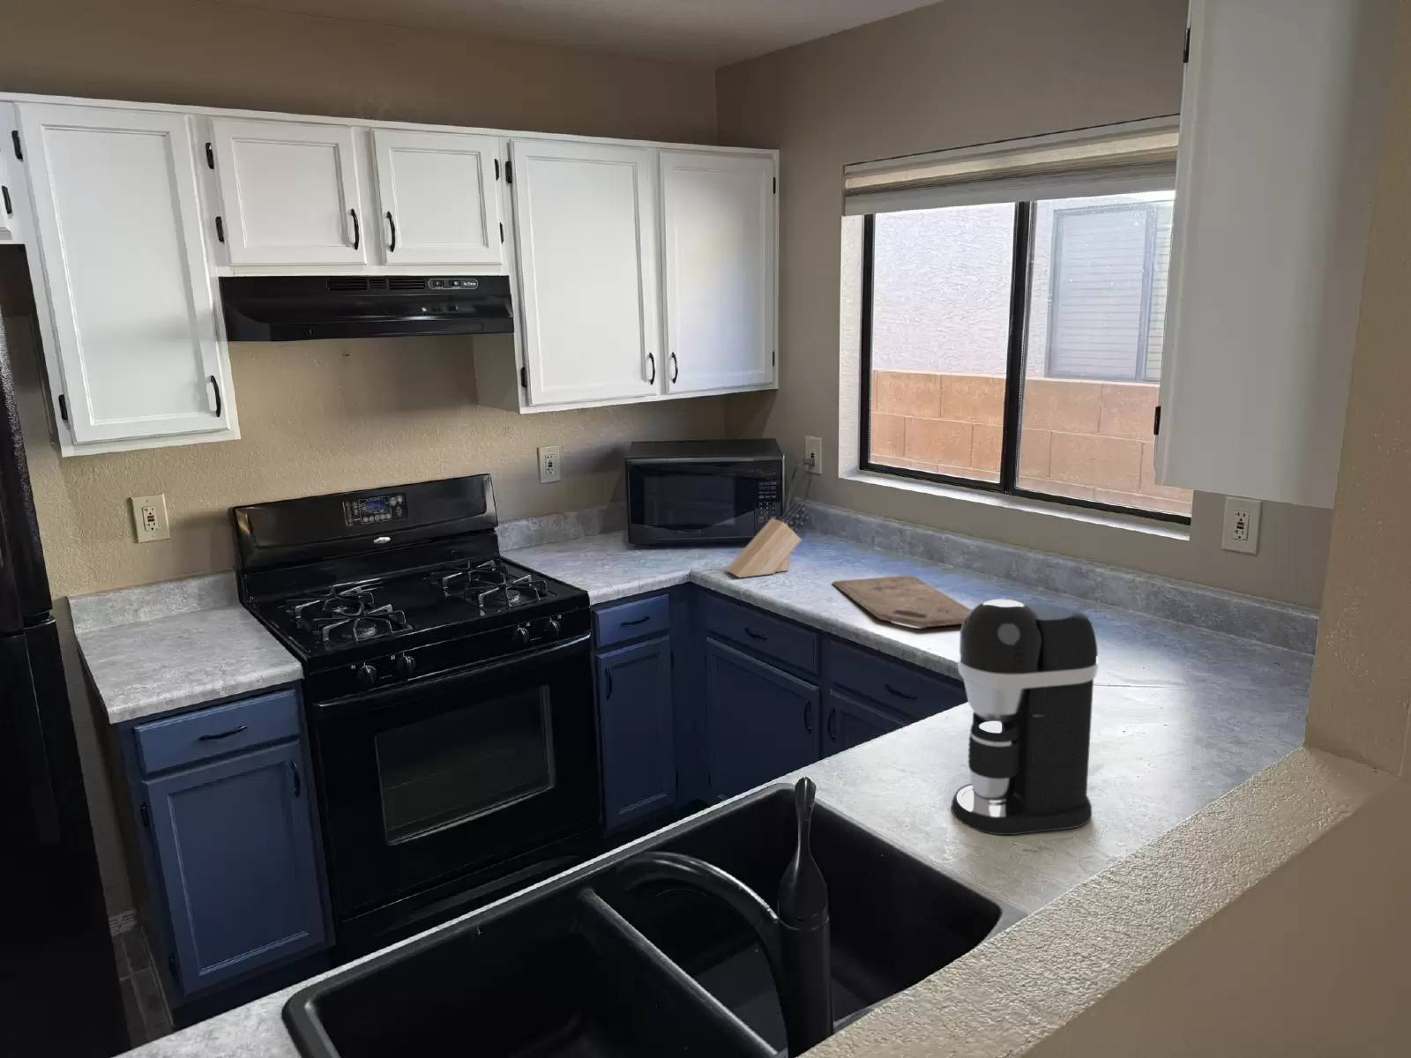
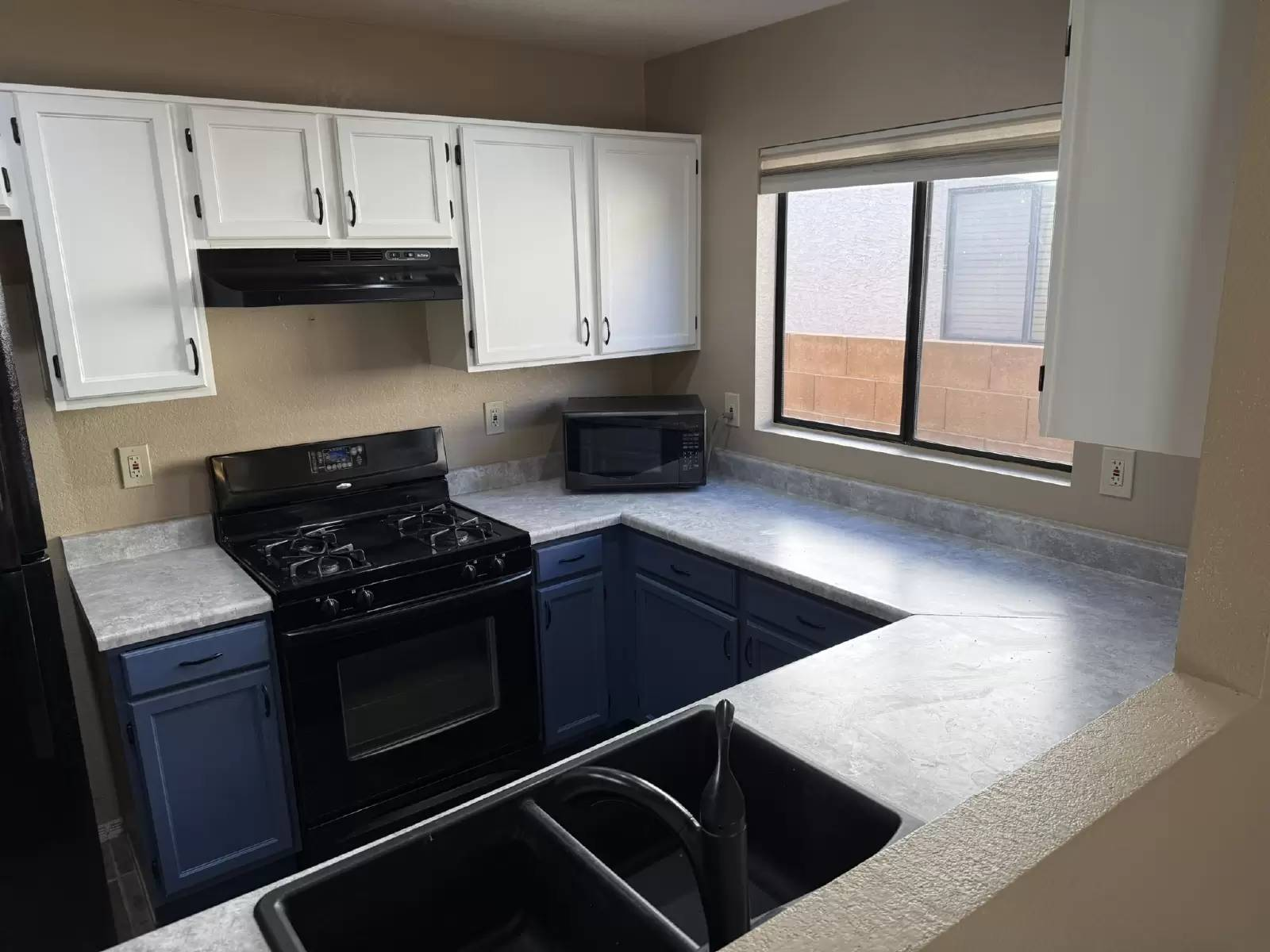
- cutting board [831,573,972,629]
- knife block [724,500,810,578]
- coffee maker [951,599,1100,836]
